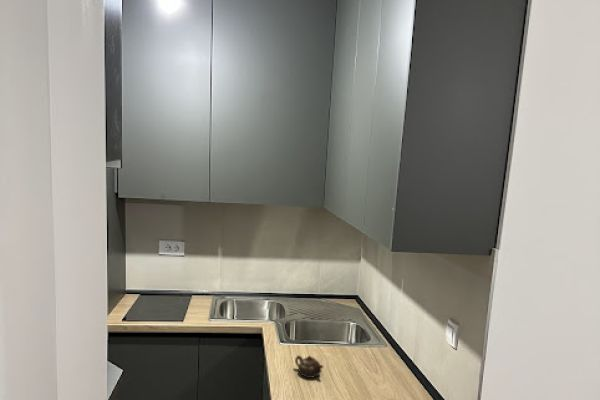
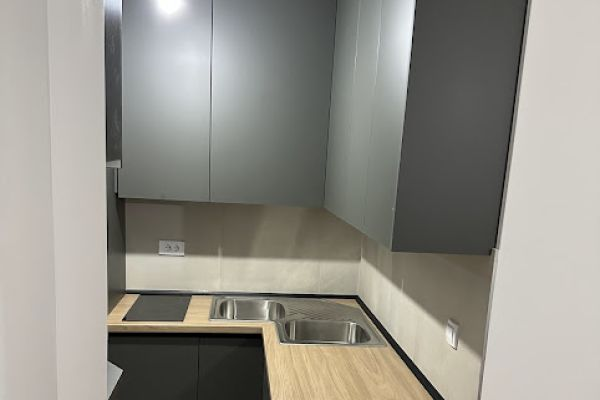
- teapot [294,354,324,379]
